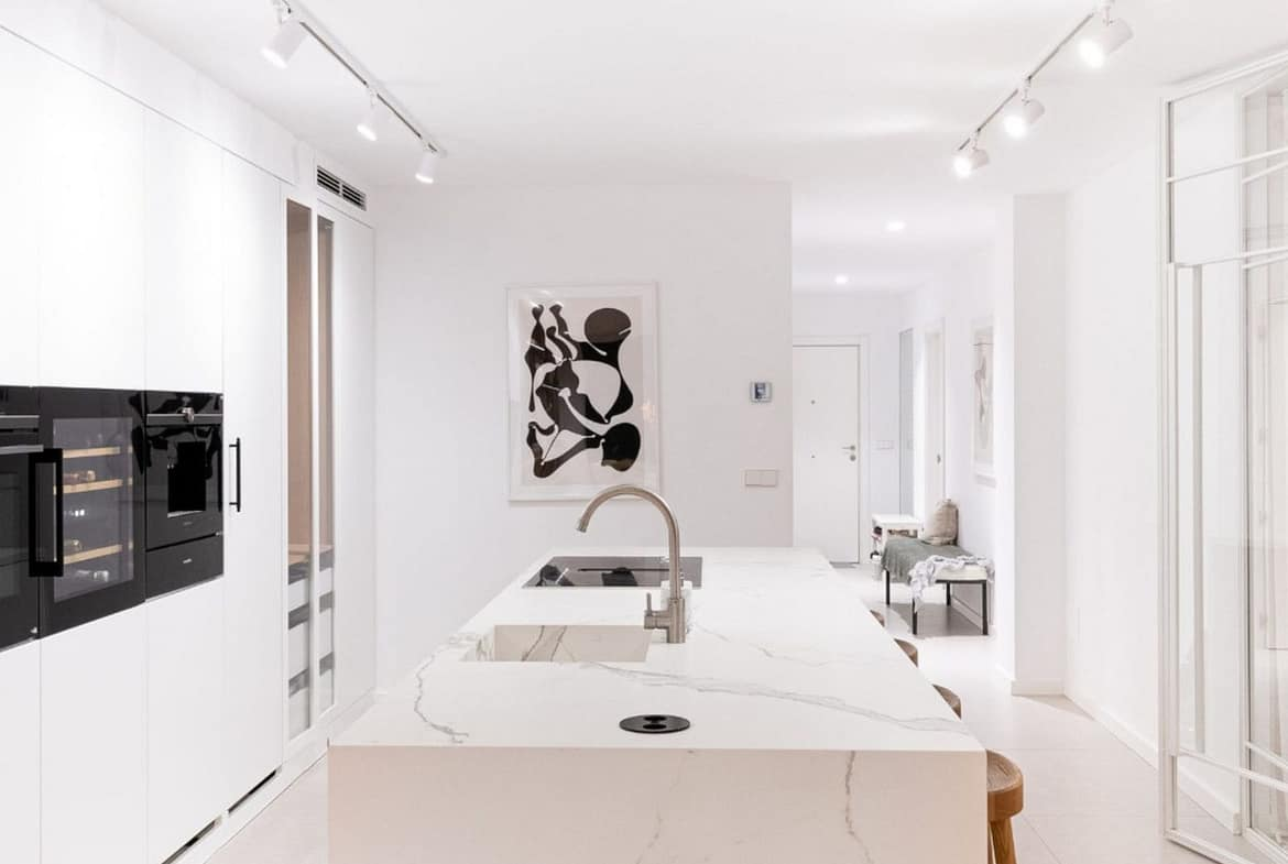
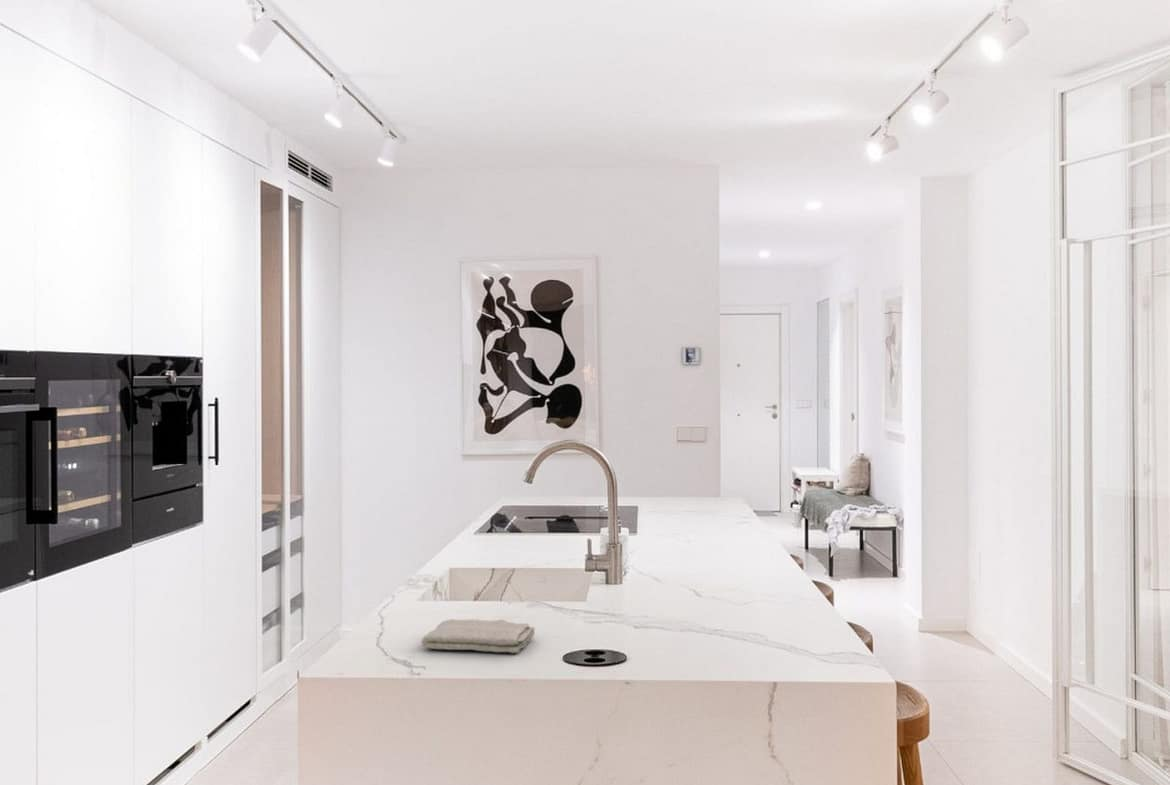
+ washcloth [421,618,536,654]
